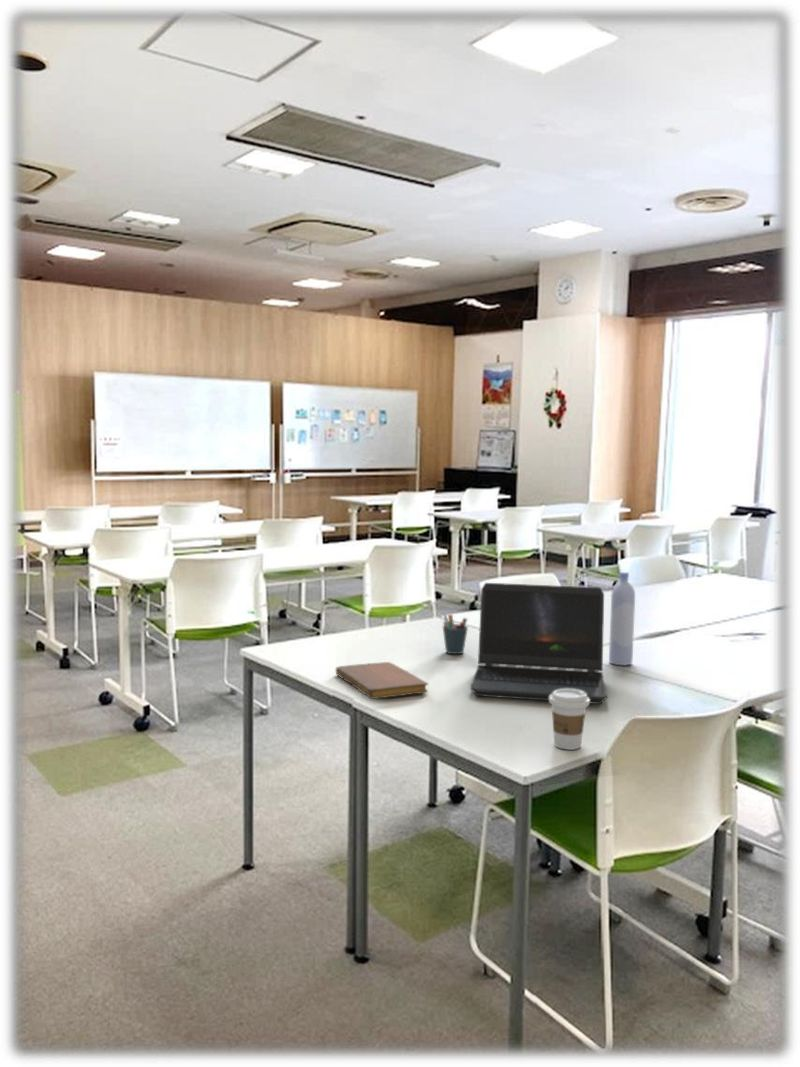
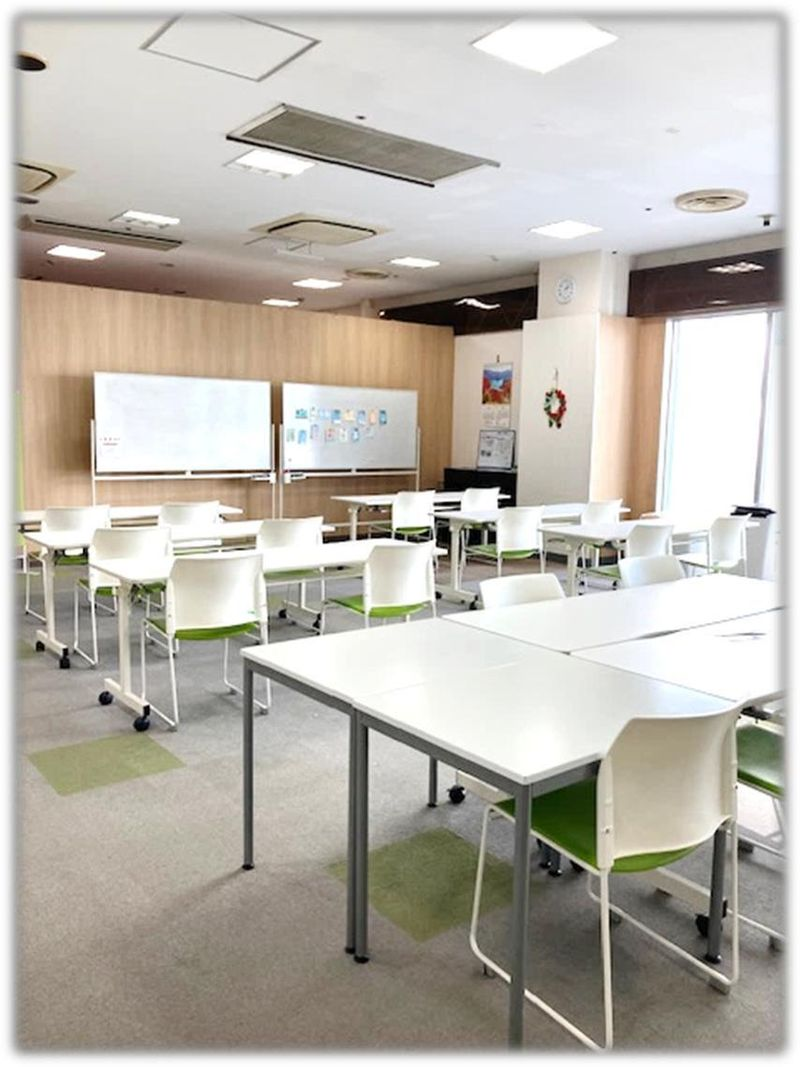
- bottle [608,570,636,666]
- laptop computer [469,582,608,705]
- notebook [335,661,429,700]
- pen holder [442,613,469,655]
- coffee cup [548,689,590,751]
